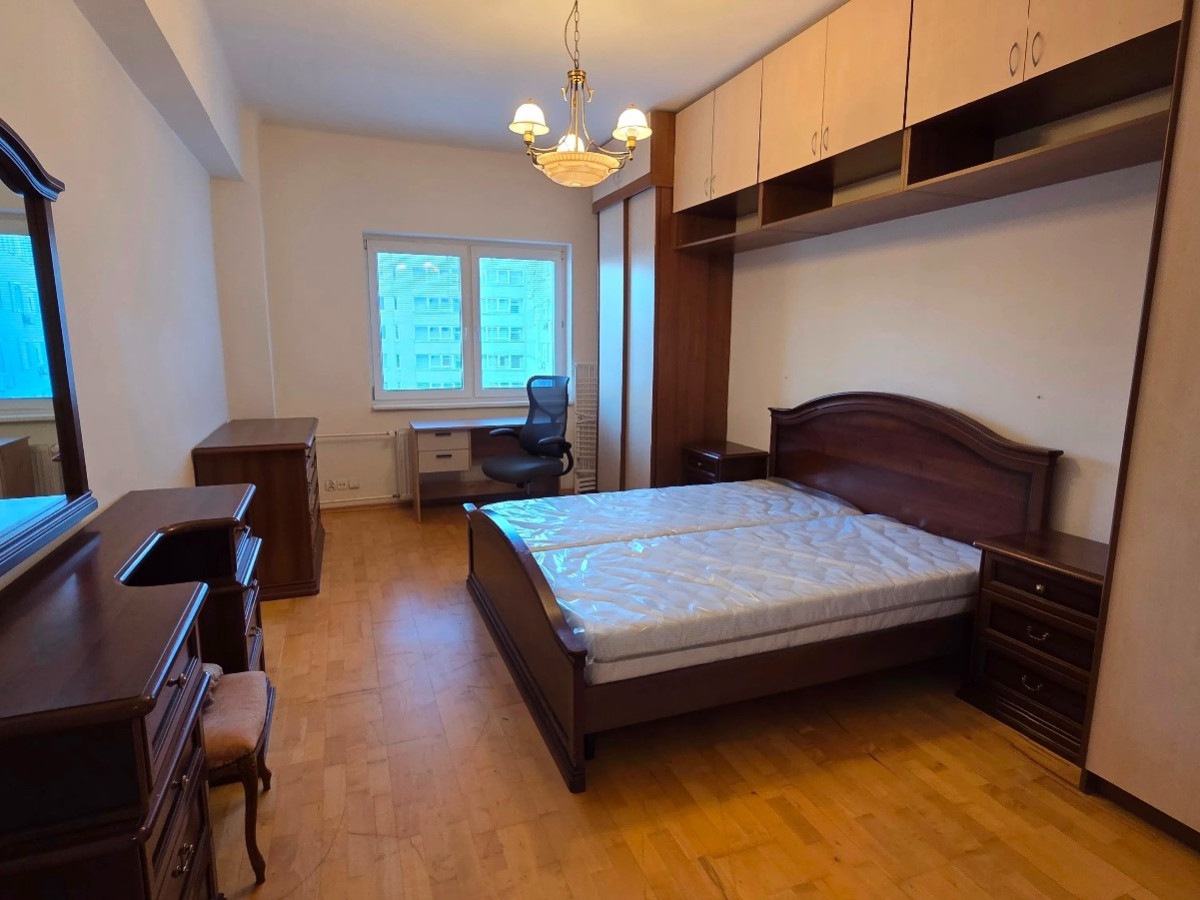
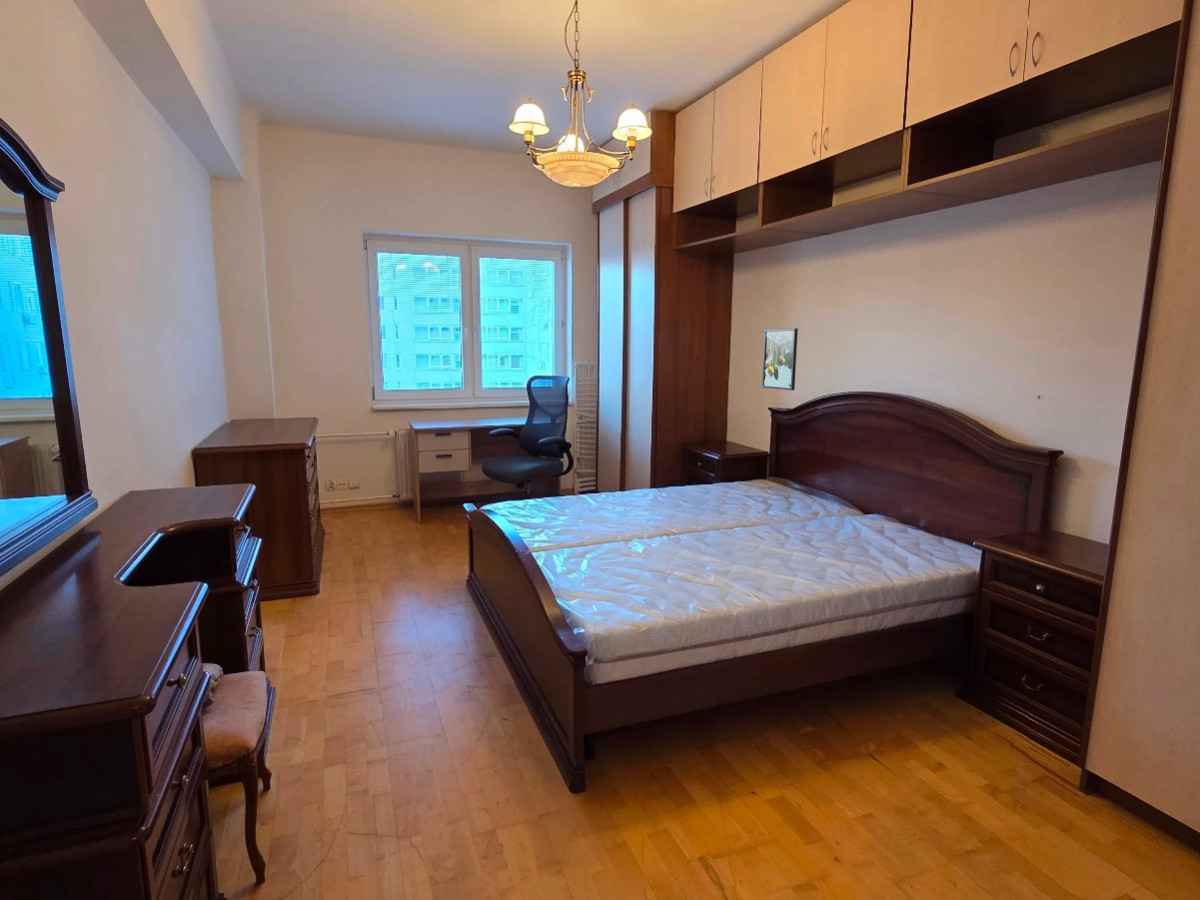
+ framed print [761,327,799,391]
